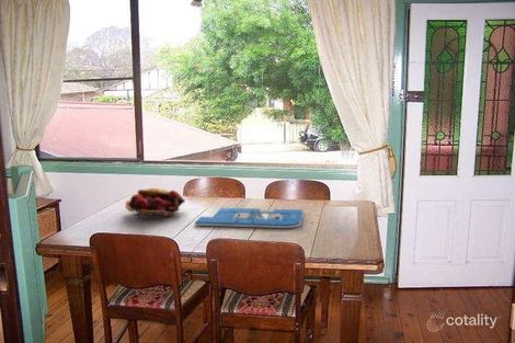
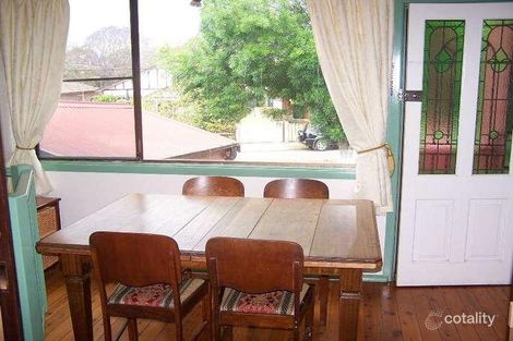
- fruit basket [125,187,186,221]
- board game [193,207,305,229]
